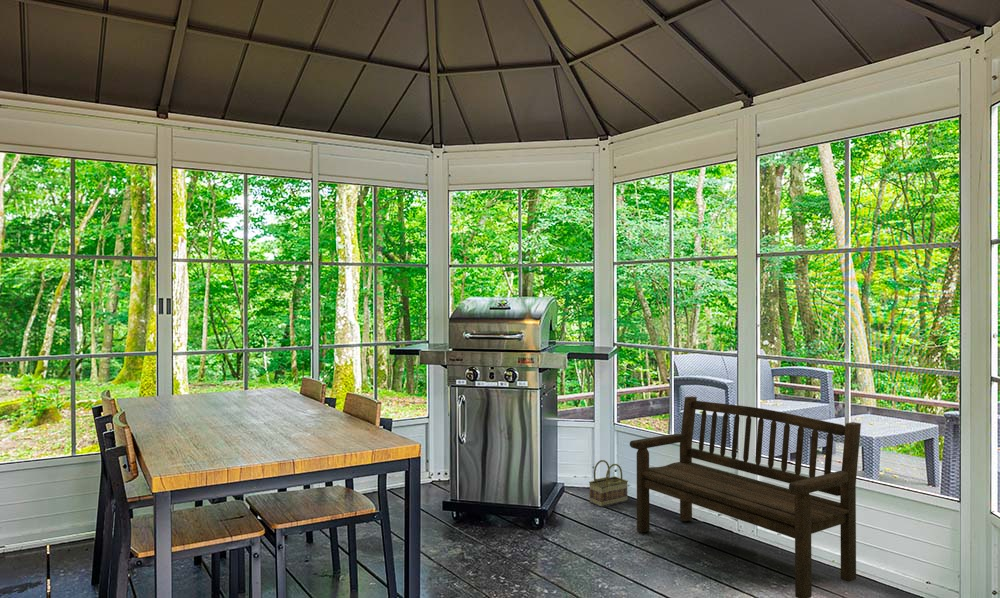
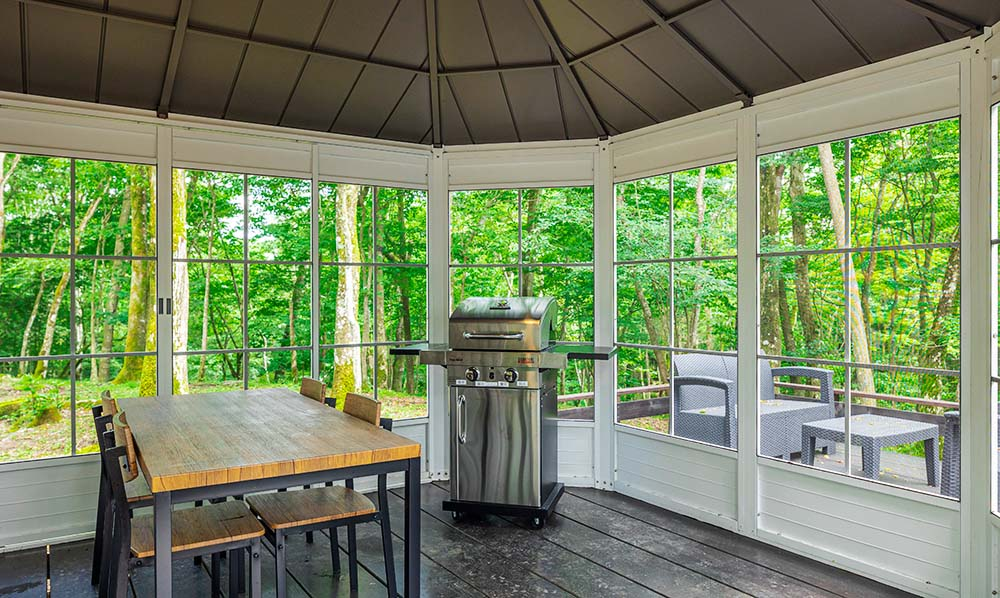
- bench [629,395,862,598]
- basket [588,459,629,508]
